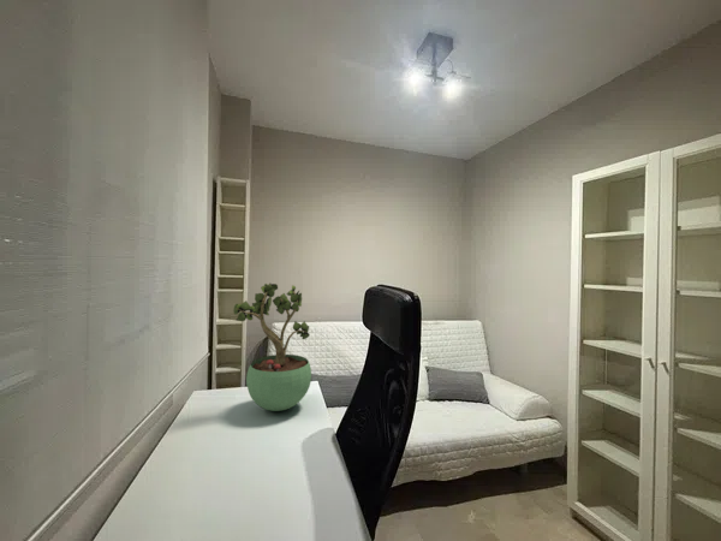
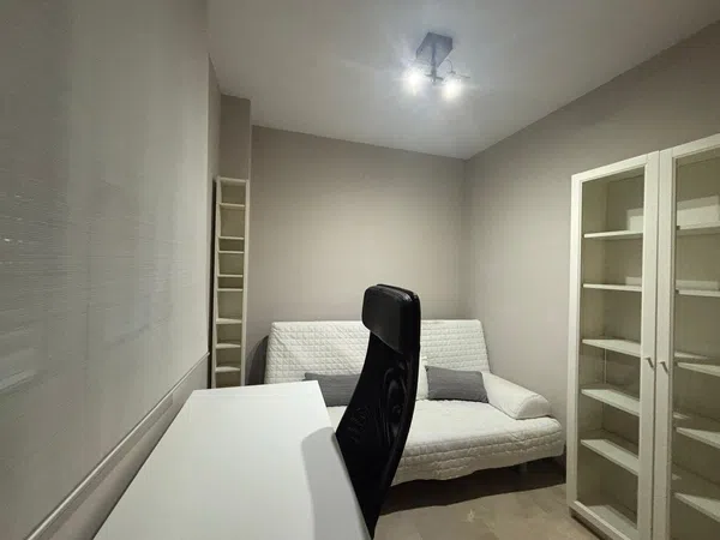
- potted plant [232,283,312,412]
